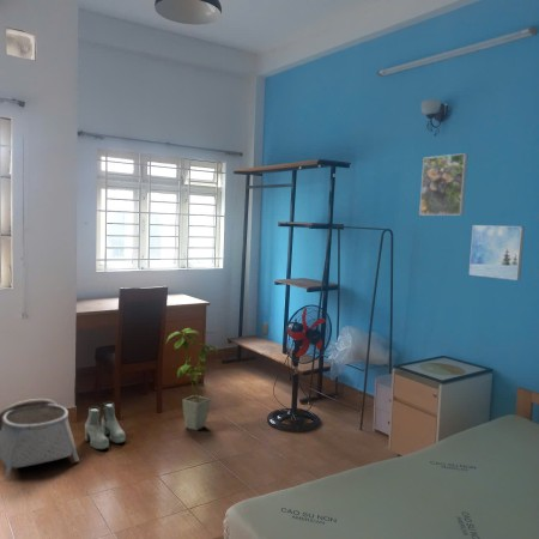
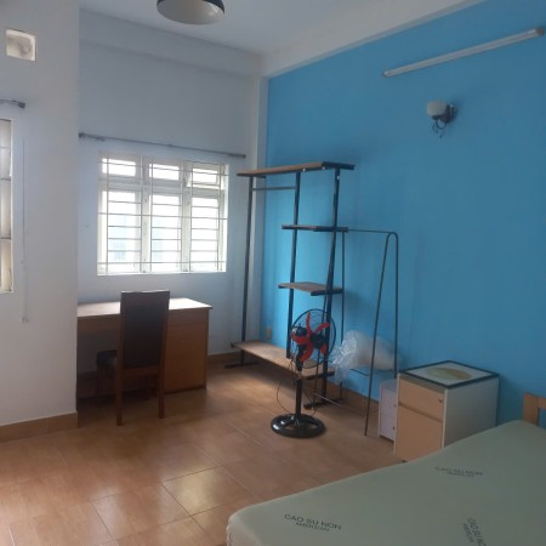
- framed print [418,152,468,217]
- basket [0,398,80,478]
- boots [84,401,127,450]
- house plant [165,327,219,431]
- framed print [468,224,526,281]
